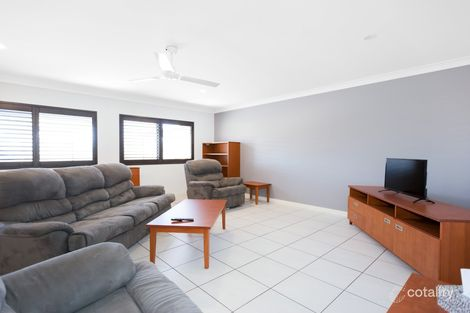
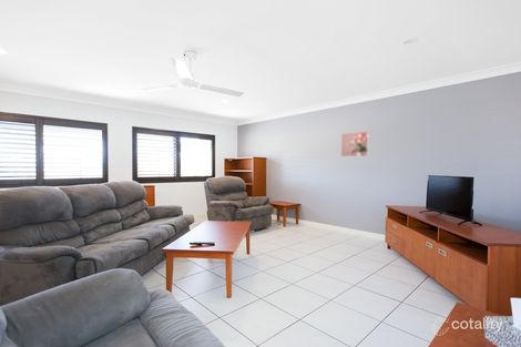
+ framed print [340,130,370,157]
